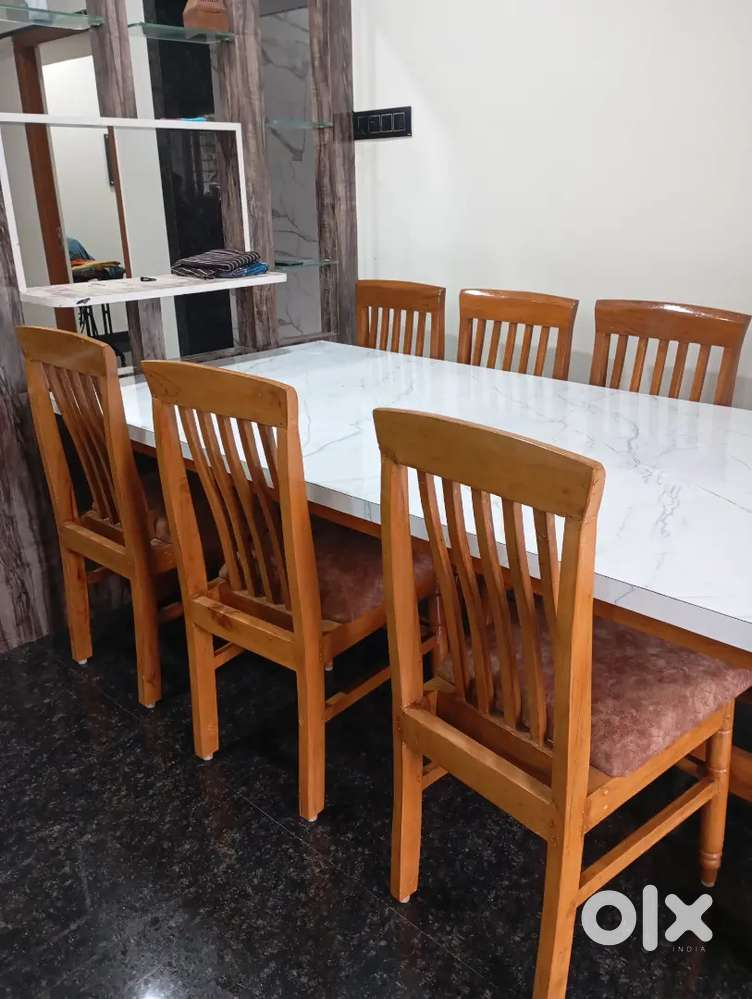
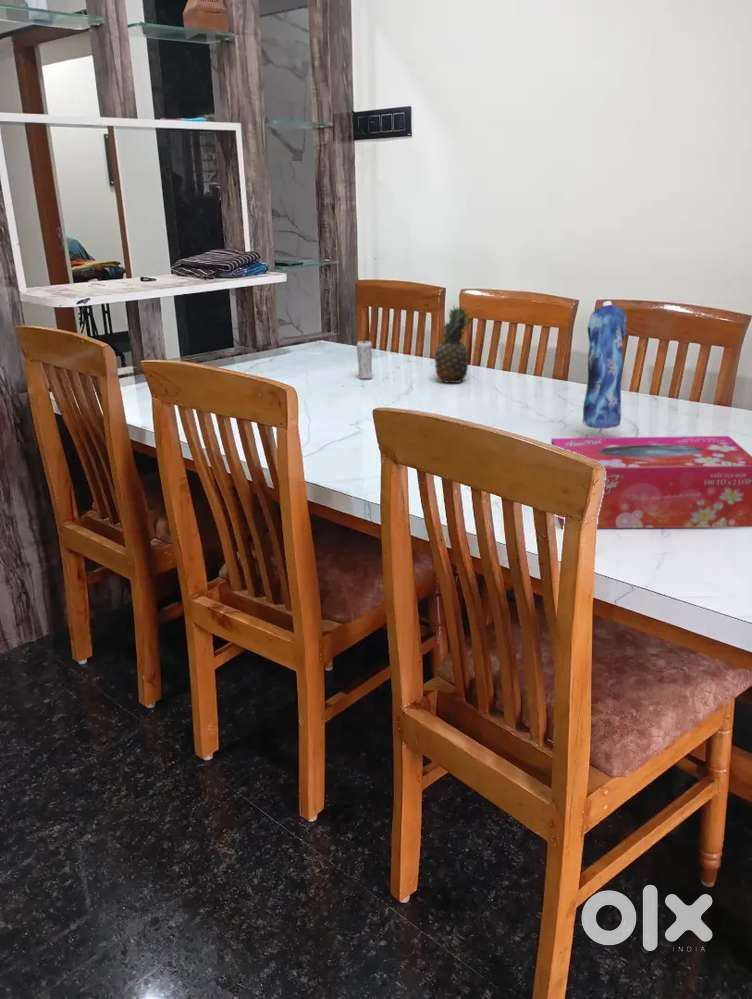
+ candle [356,338,374,380]
+ fruit [433,305,471,384]
+ dress [581,300,627,438]
+ tissue box [550,435,752,529]
